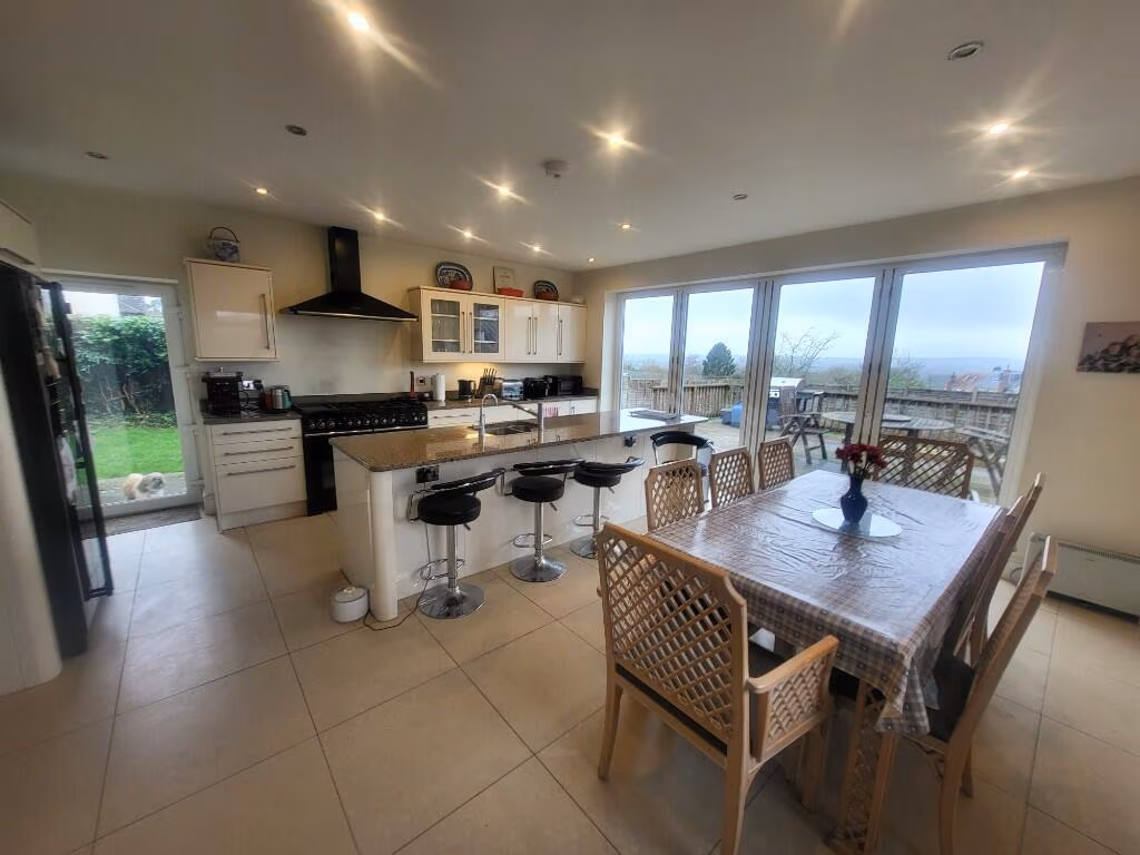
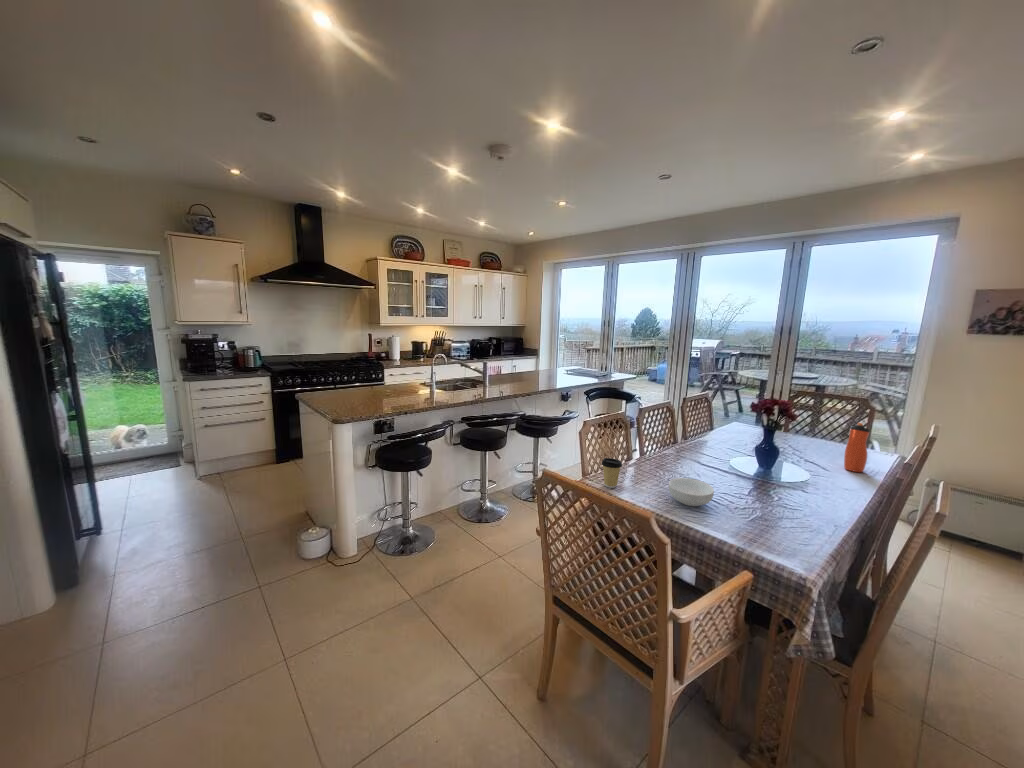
+ cereal bowl [668,477,715,507]
+ water bottle [843,422,871,473]
+ coffee cup [600,457,623,489]
